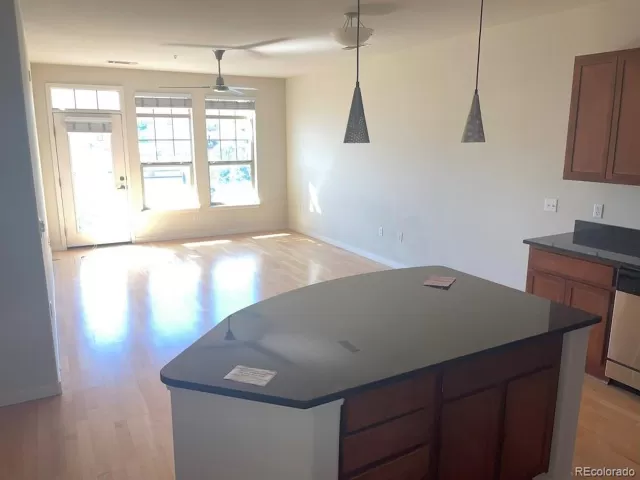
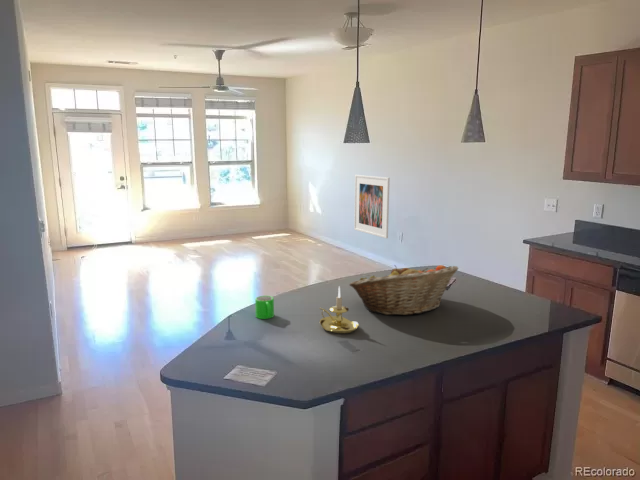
+ fruit basket [349,264,459,316]
+ mug [254,295,275,320]
+ candle holder [318,285,360,334]
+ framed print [353,174,391,240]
